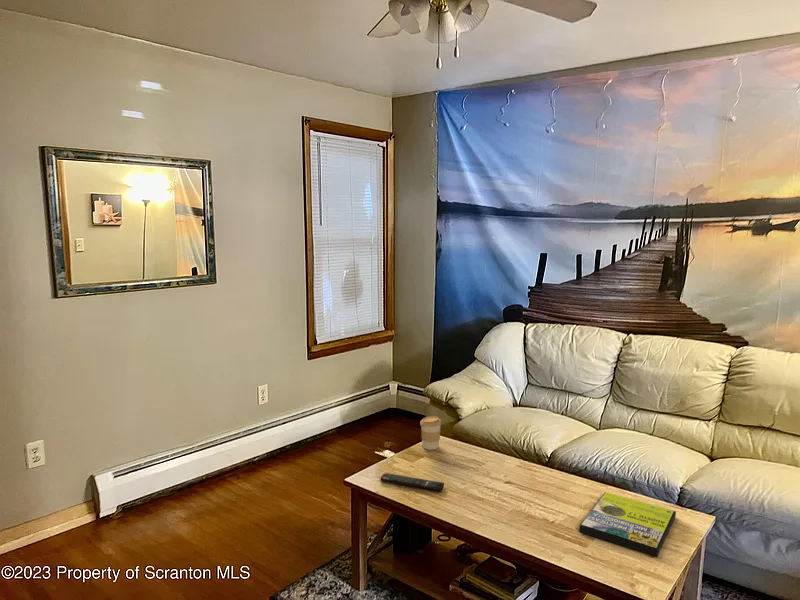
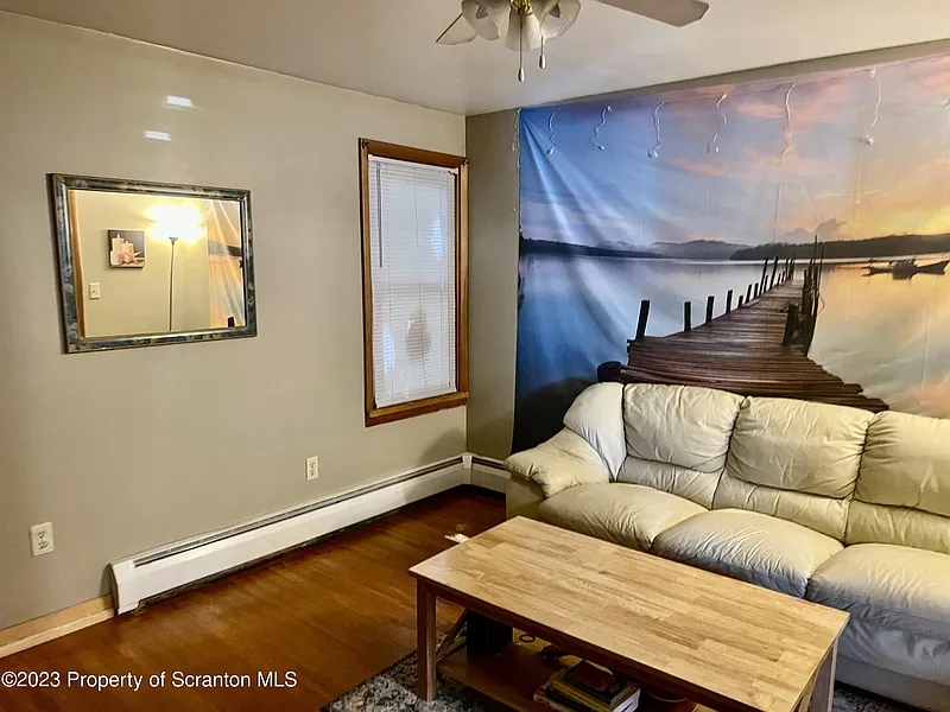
- coffee cup [419,415,442,451]
- remote control [380,472,445,492]
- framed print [578,491,677,558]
